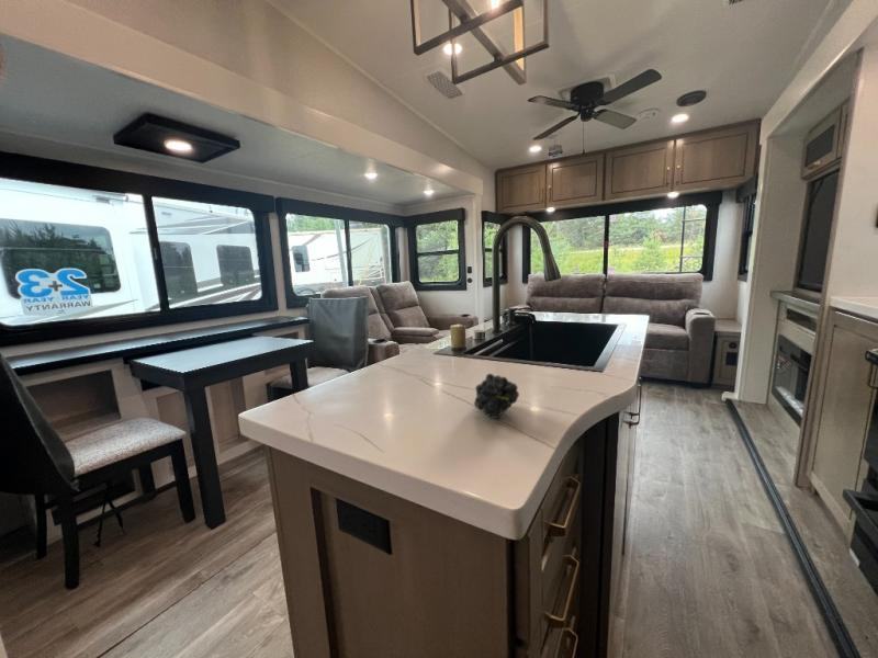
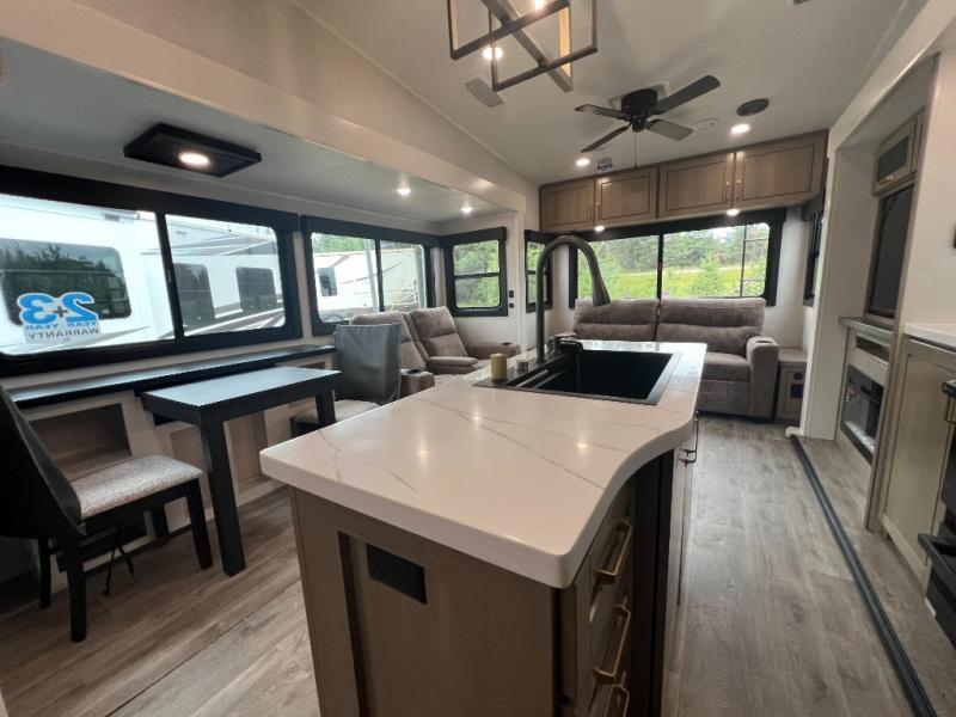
- fruit [473,373,520,420]
